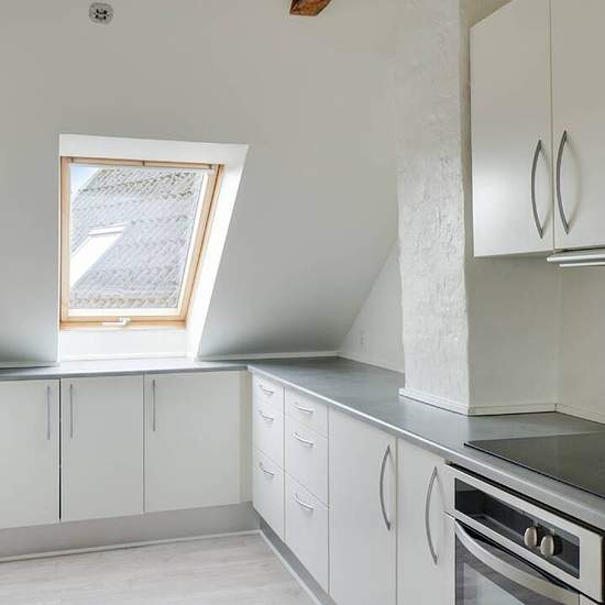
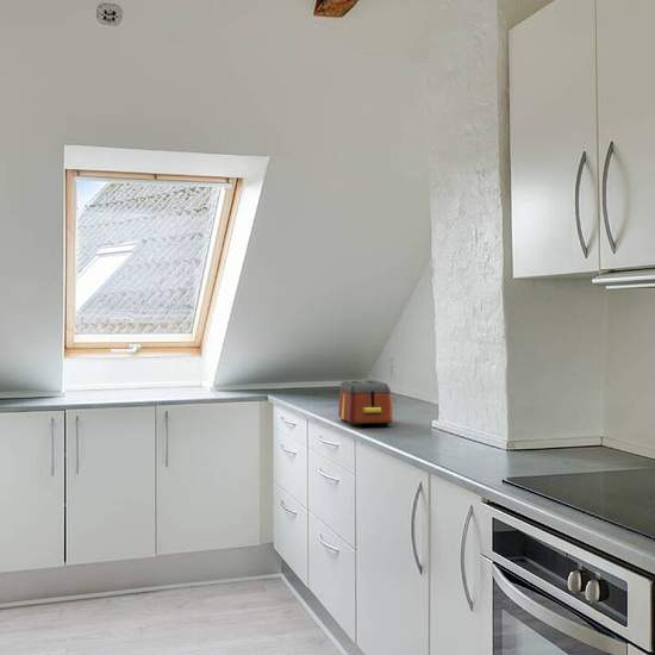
+ toaster [337,379,394,428]
